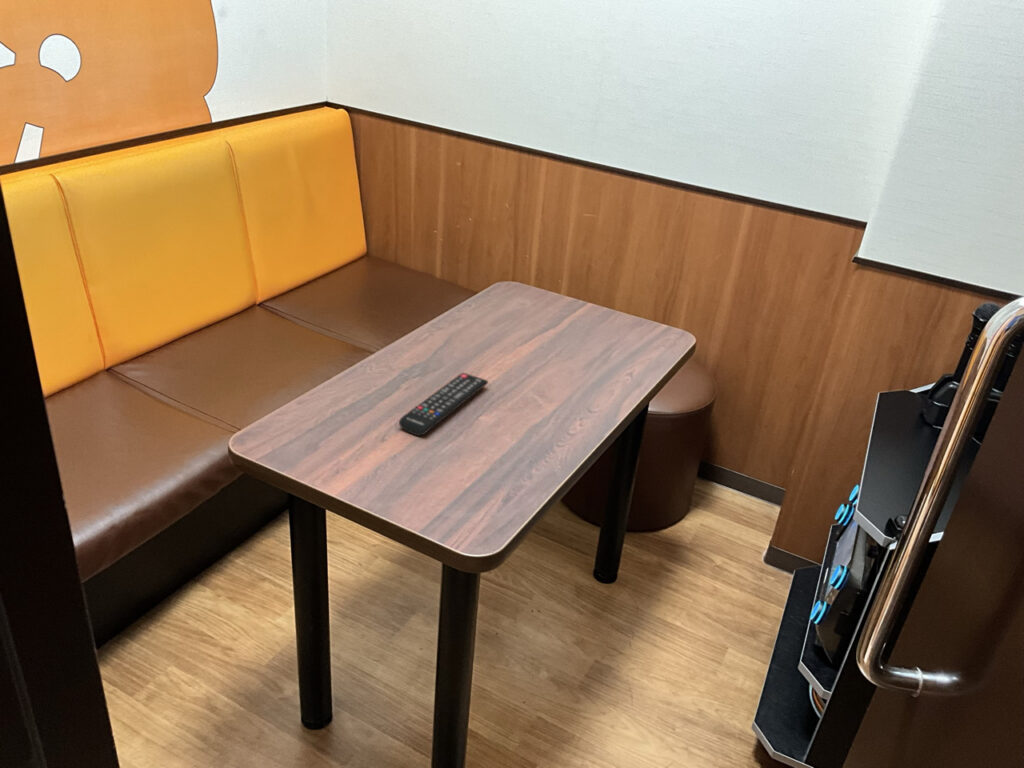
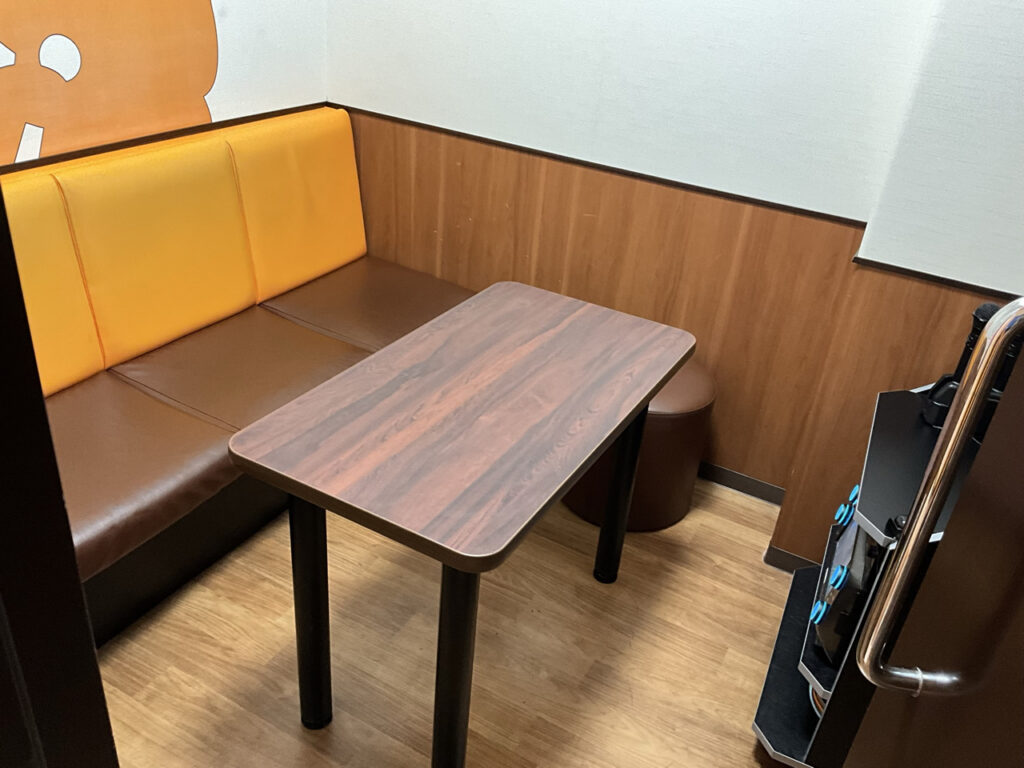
- remote control [398,372,489,437]
